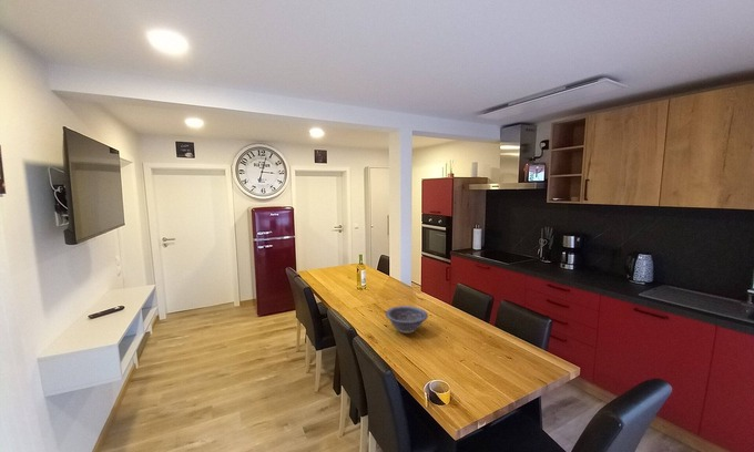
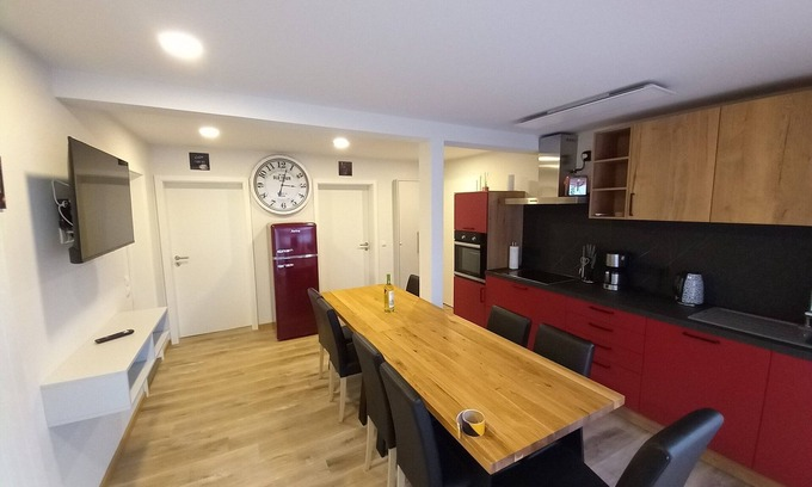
- decorative bowl [385,305,429,335]
